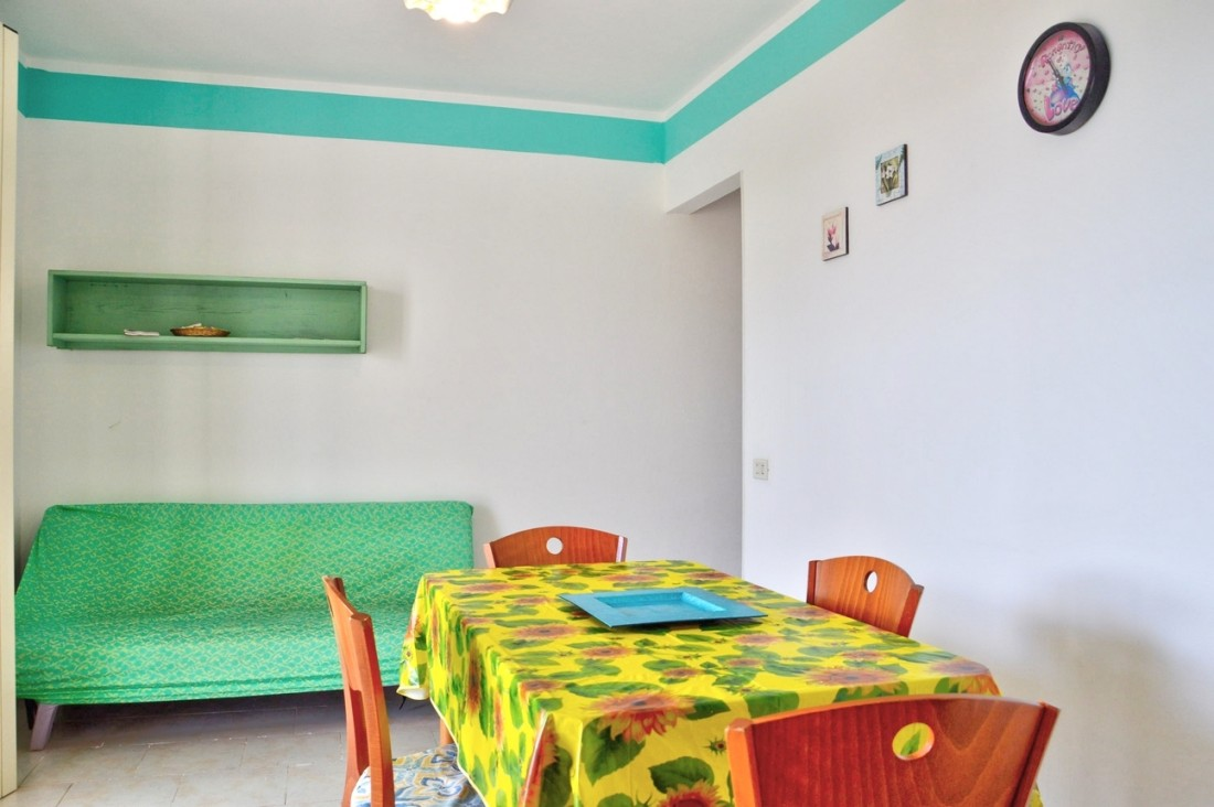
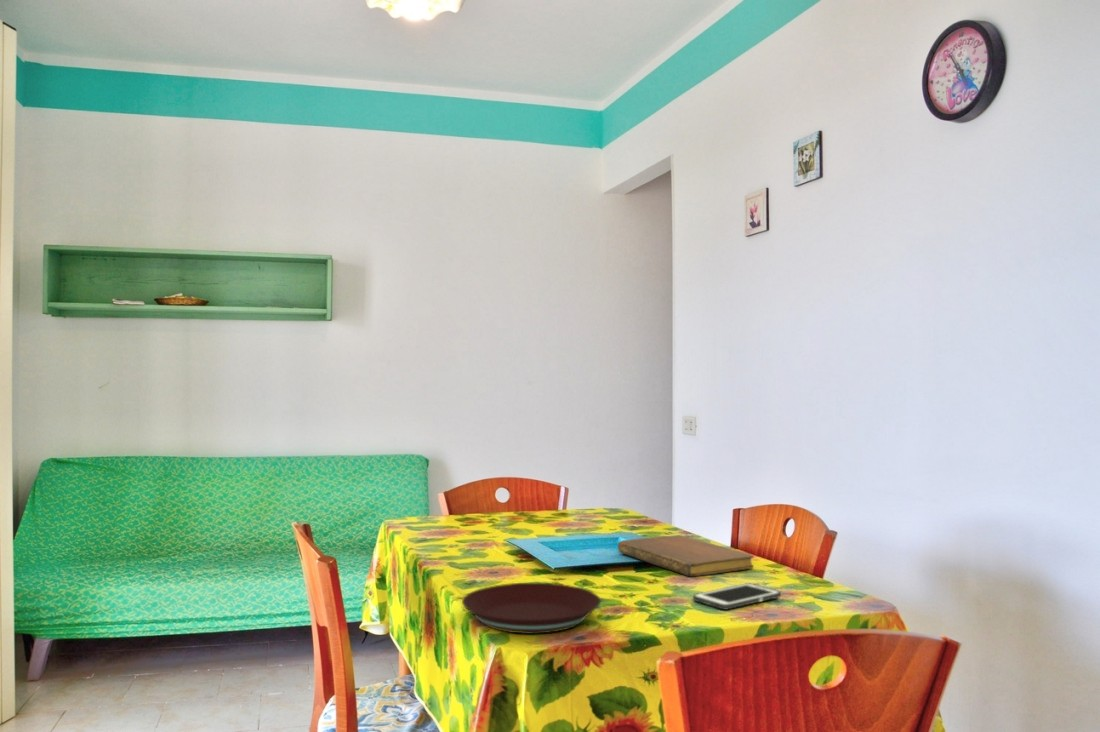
+ plate [461,582,602,635]
+ cell phone [692,582,782,611]
+ notebook [617,534,754,578]
